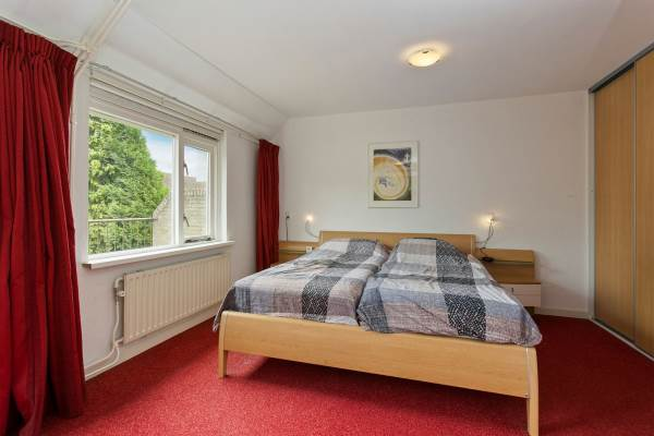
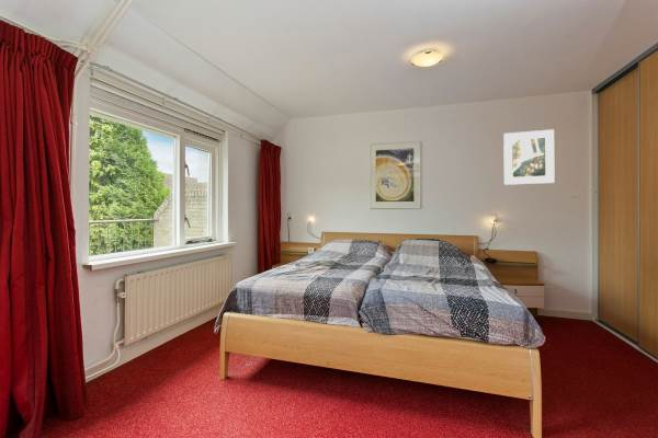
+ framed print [502,128,556,186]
